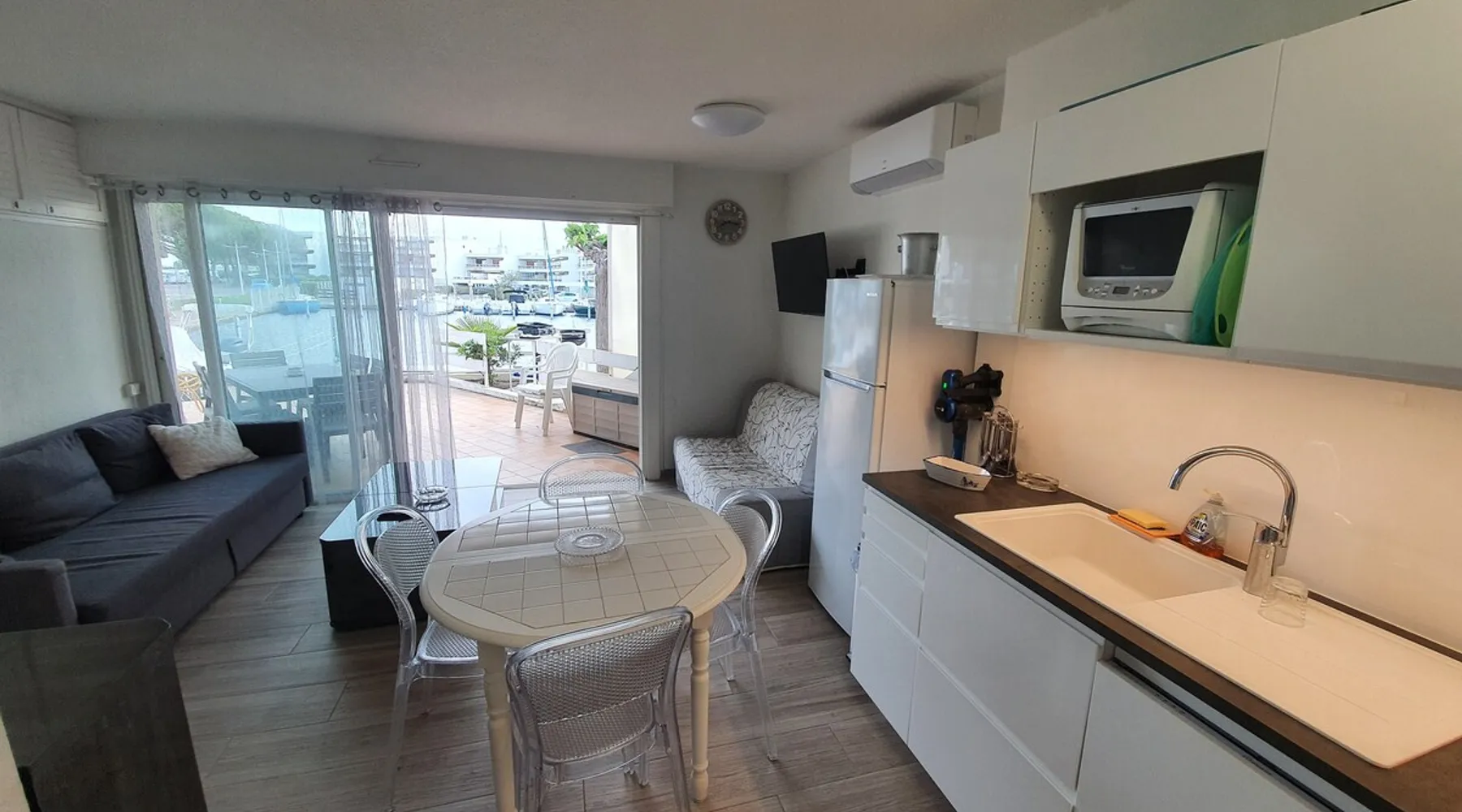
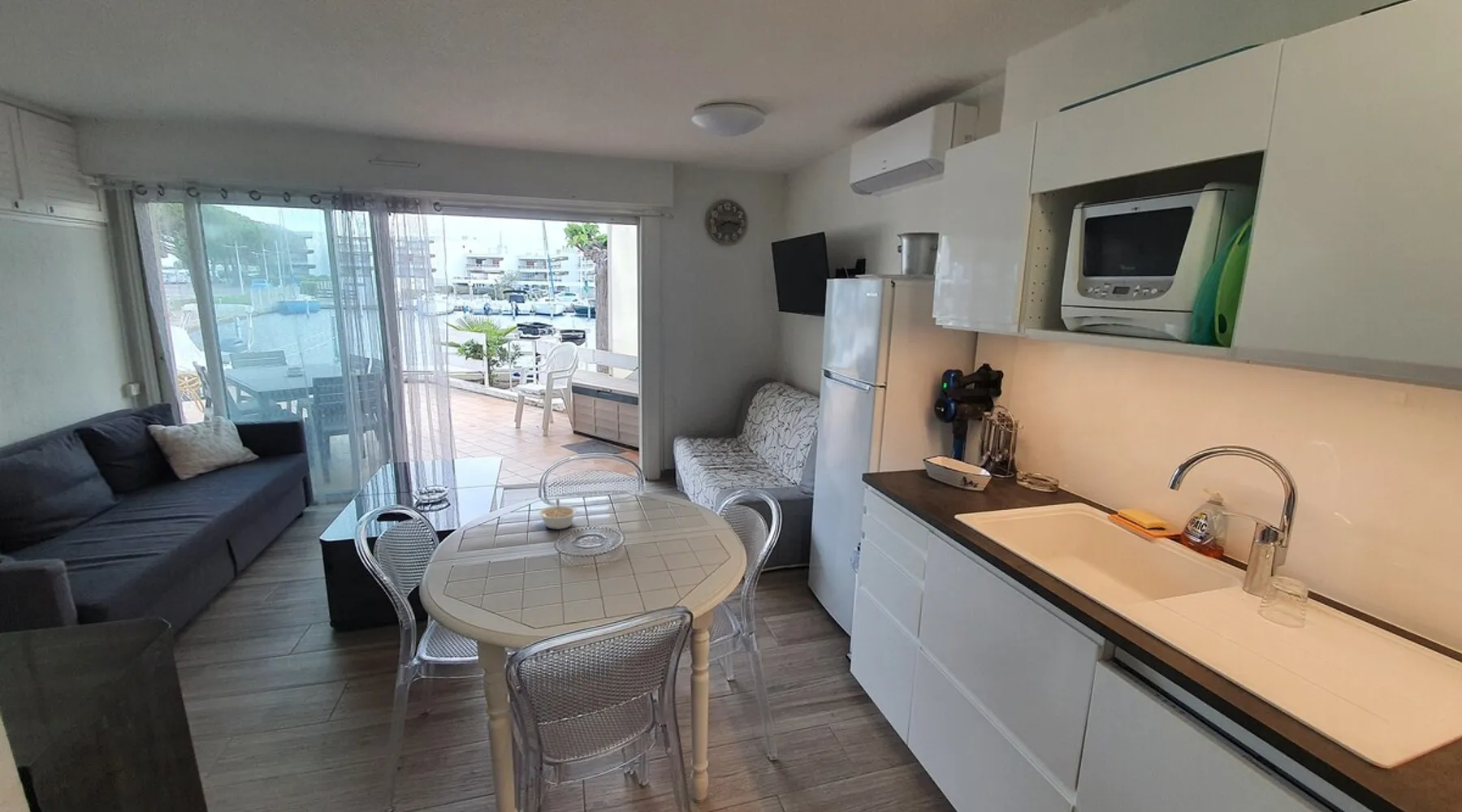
+ legume [538,499,577,530]
